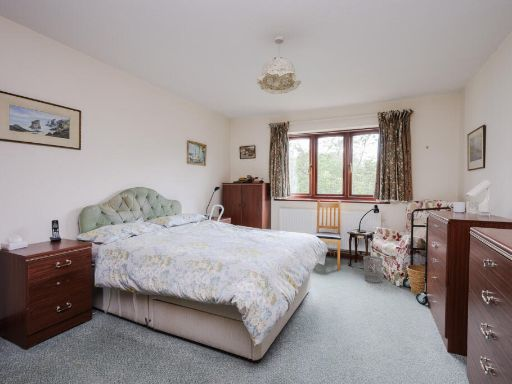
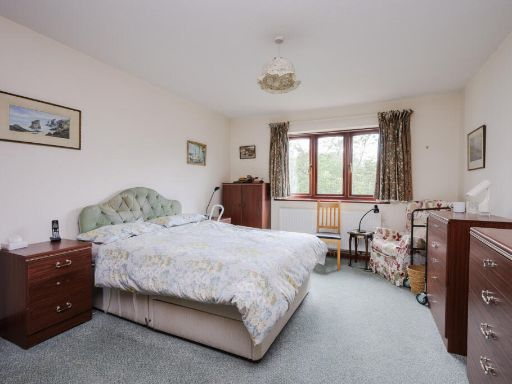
- wastebasket [362,255,384,284]
